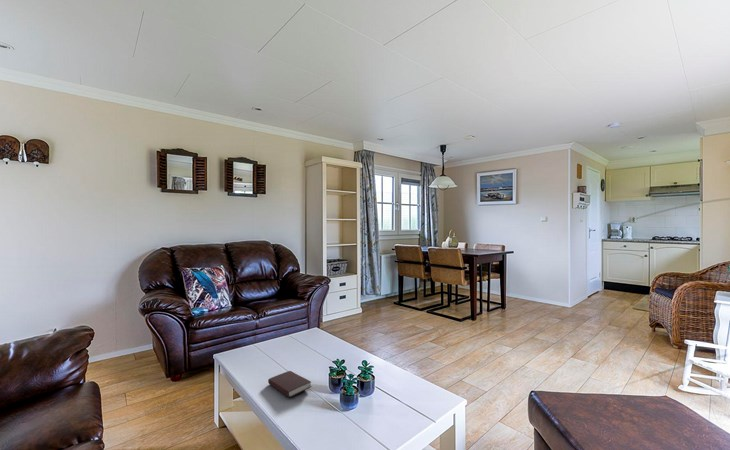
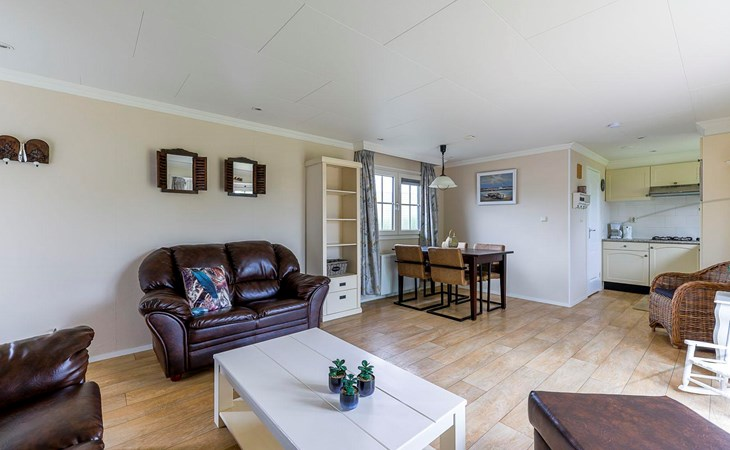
- book [267,370,312,398]
